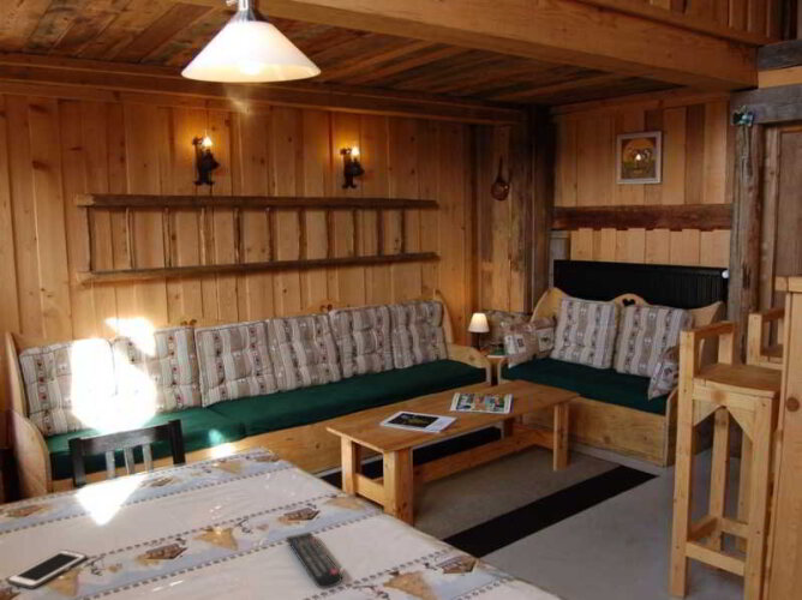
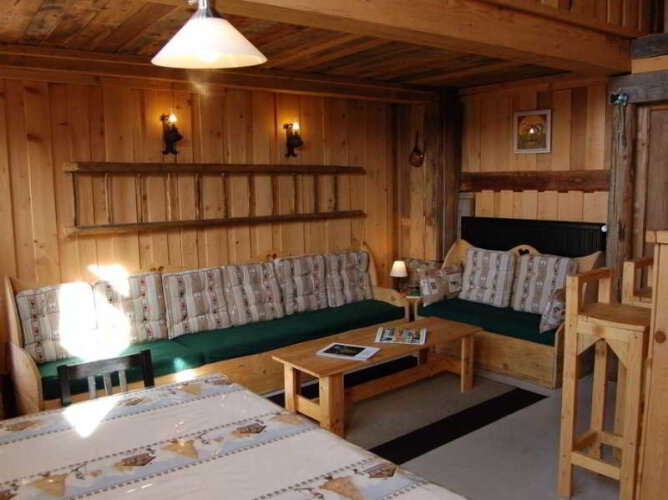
- remote control [285,532,343,589]
- cell phone [6,548,88,590]
